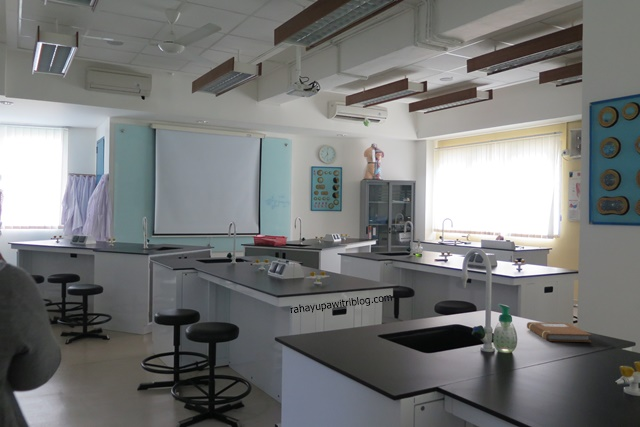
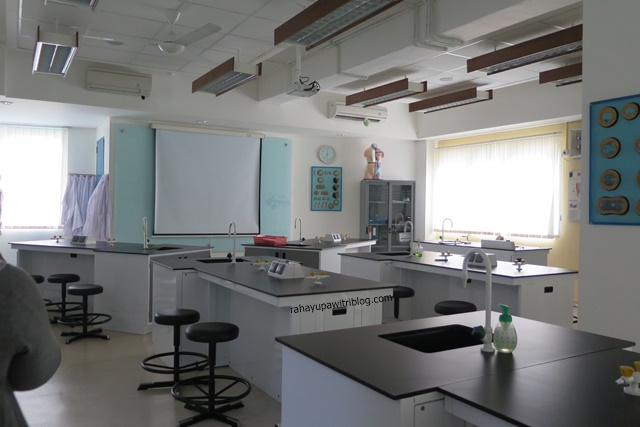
- notebook [526,321,592,343]
